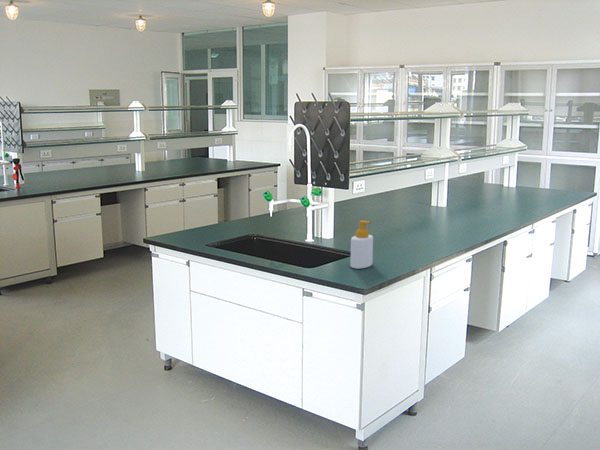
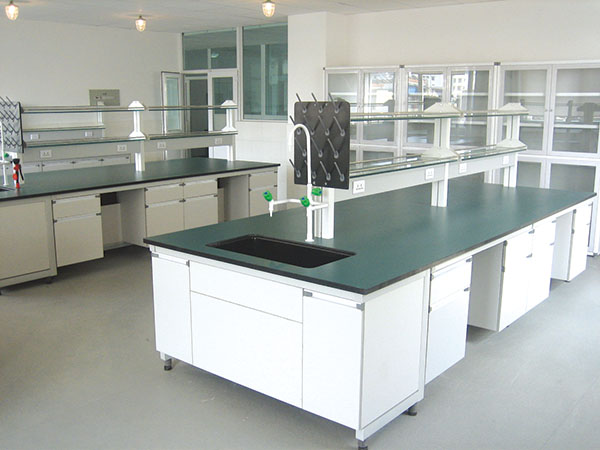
- soap bottle [350,220,374,270]
